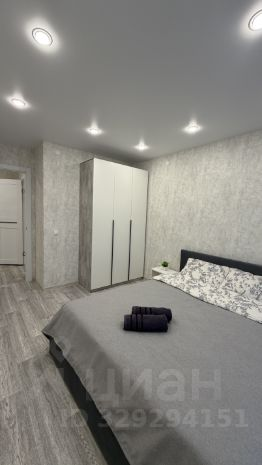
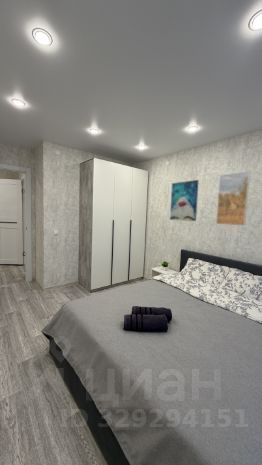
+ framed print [215,170,251,227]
+ wall art [169,179,200,222]
